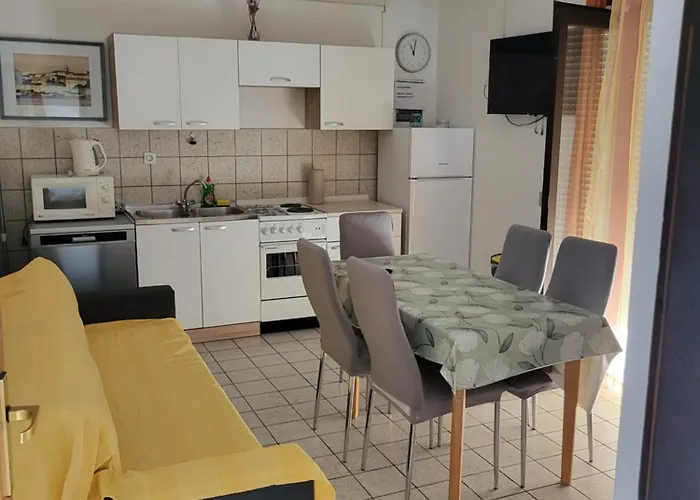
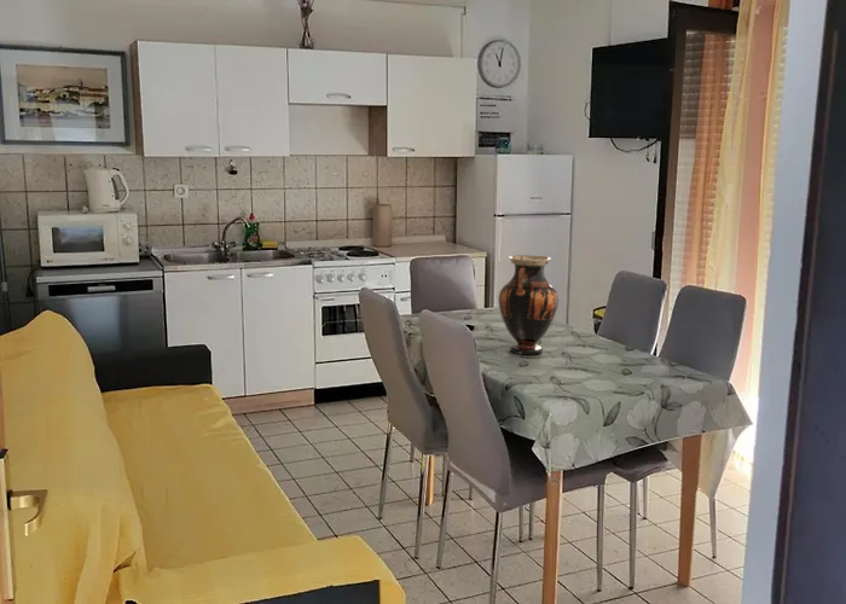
+ vase [497,254,560,356]
